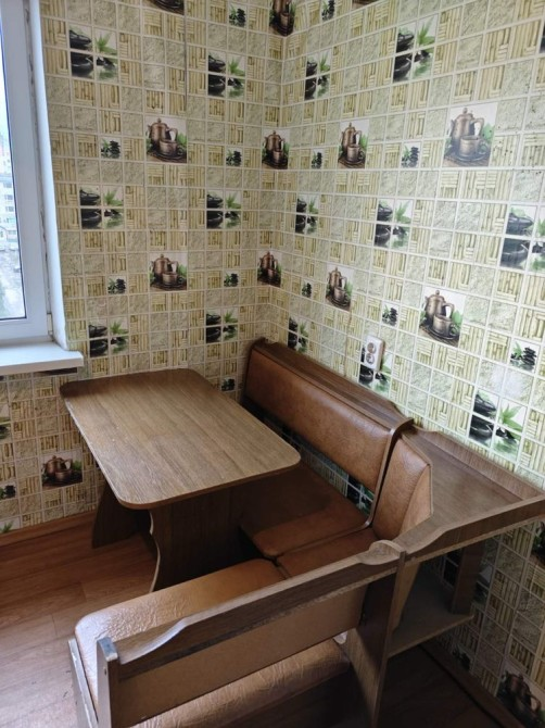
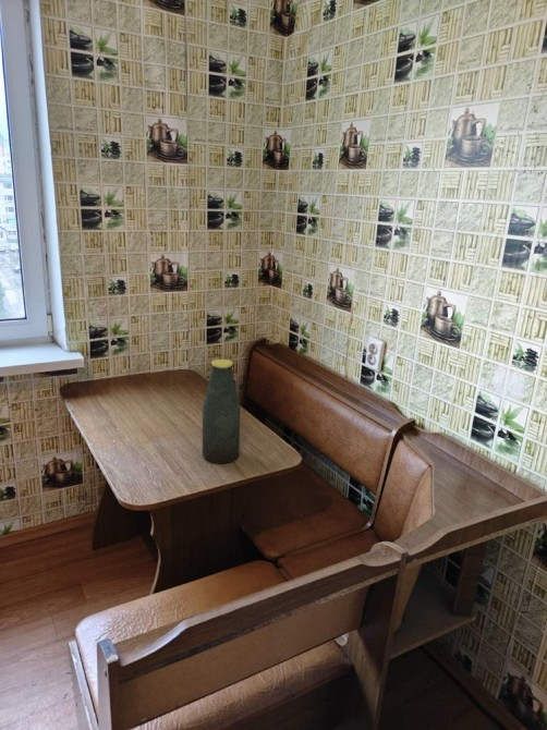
+ bottle [202,358,241,465]
